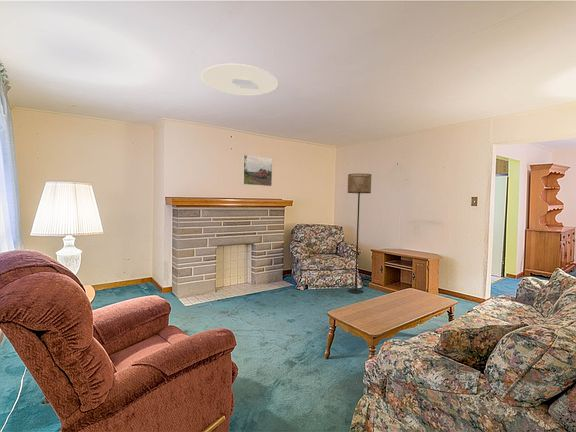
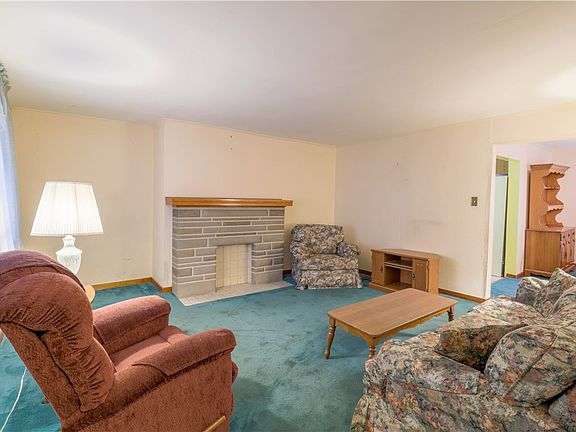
- floor lamp [346,173,372,294]
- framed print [242,154,273,187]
- ceiling light [200,63,279,97]
